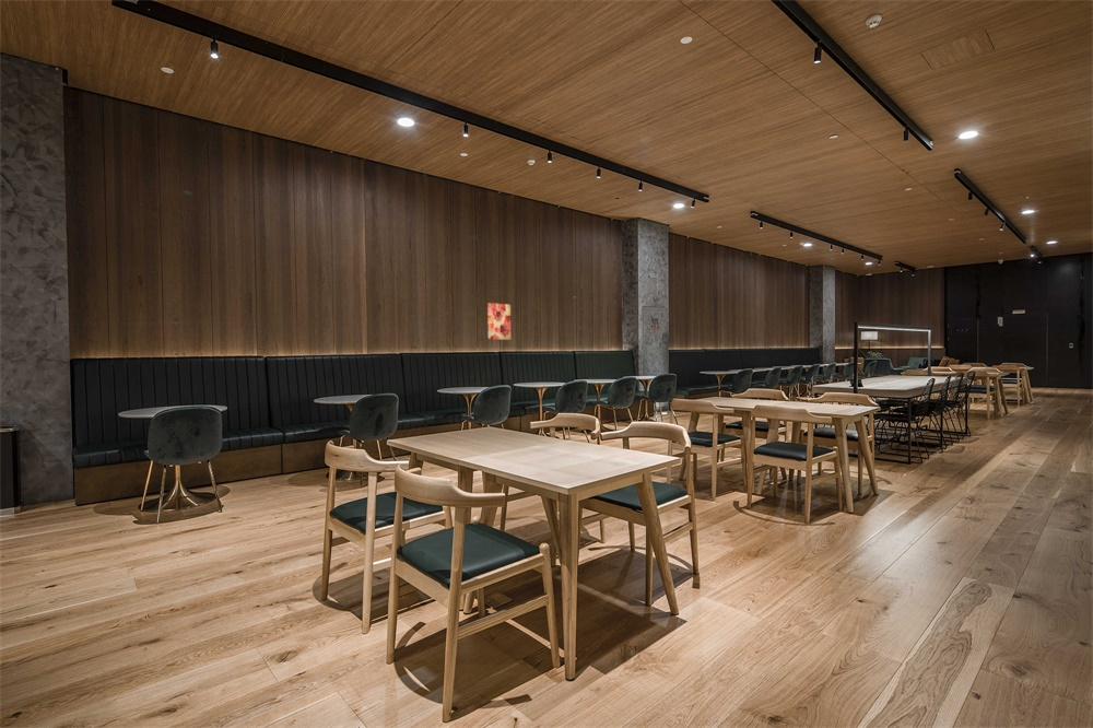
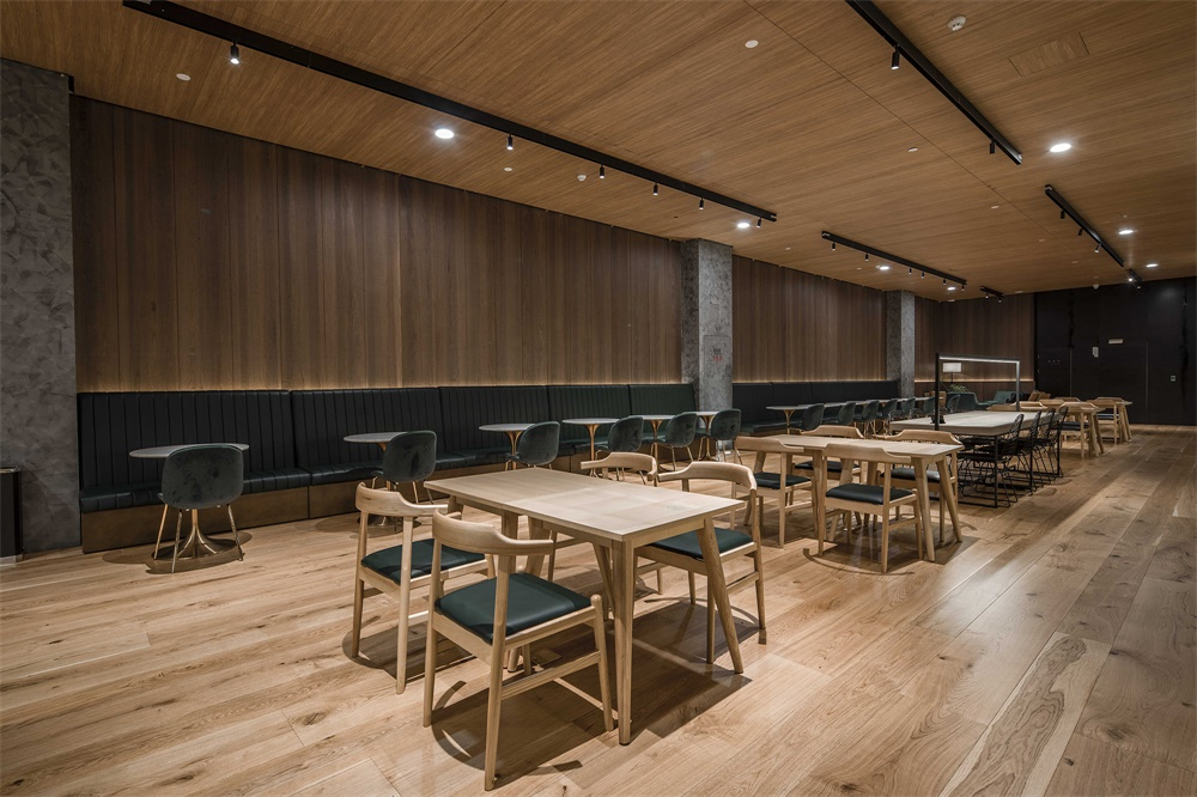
- wall art [485,302,512,341]
